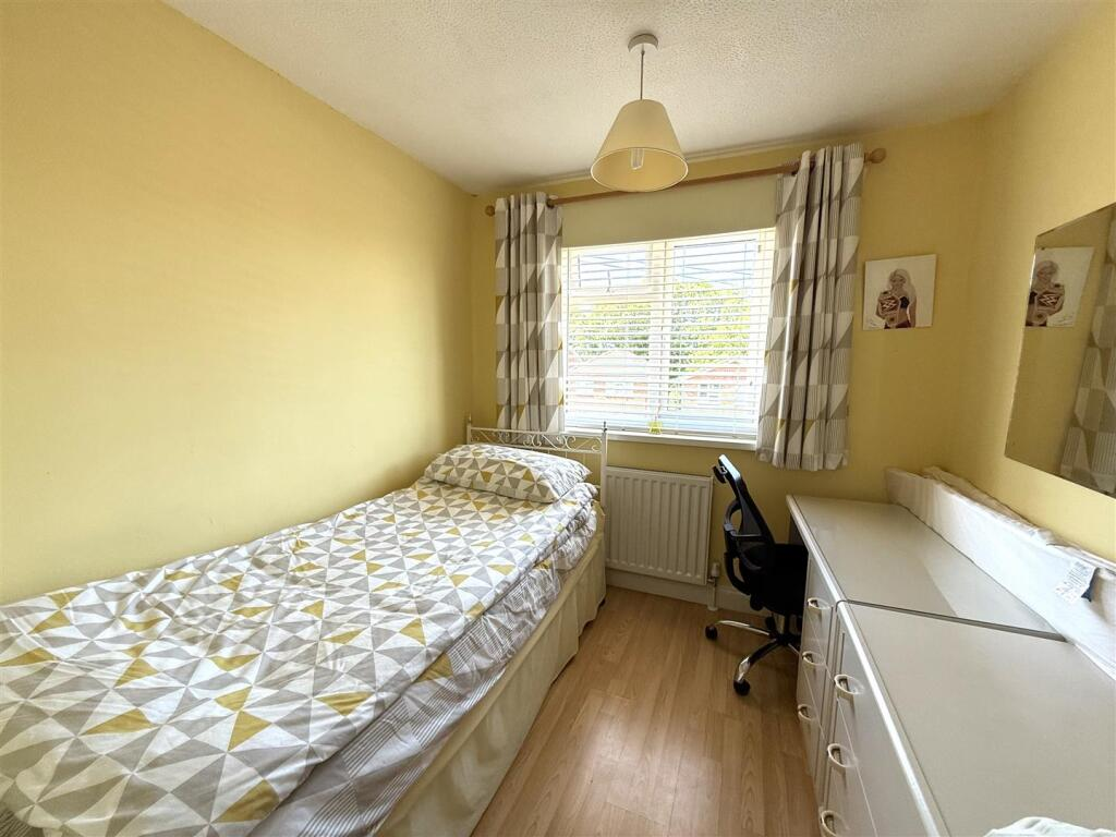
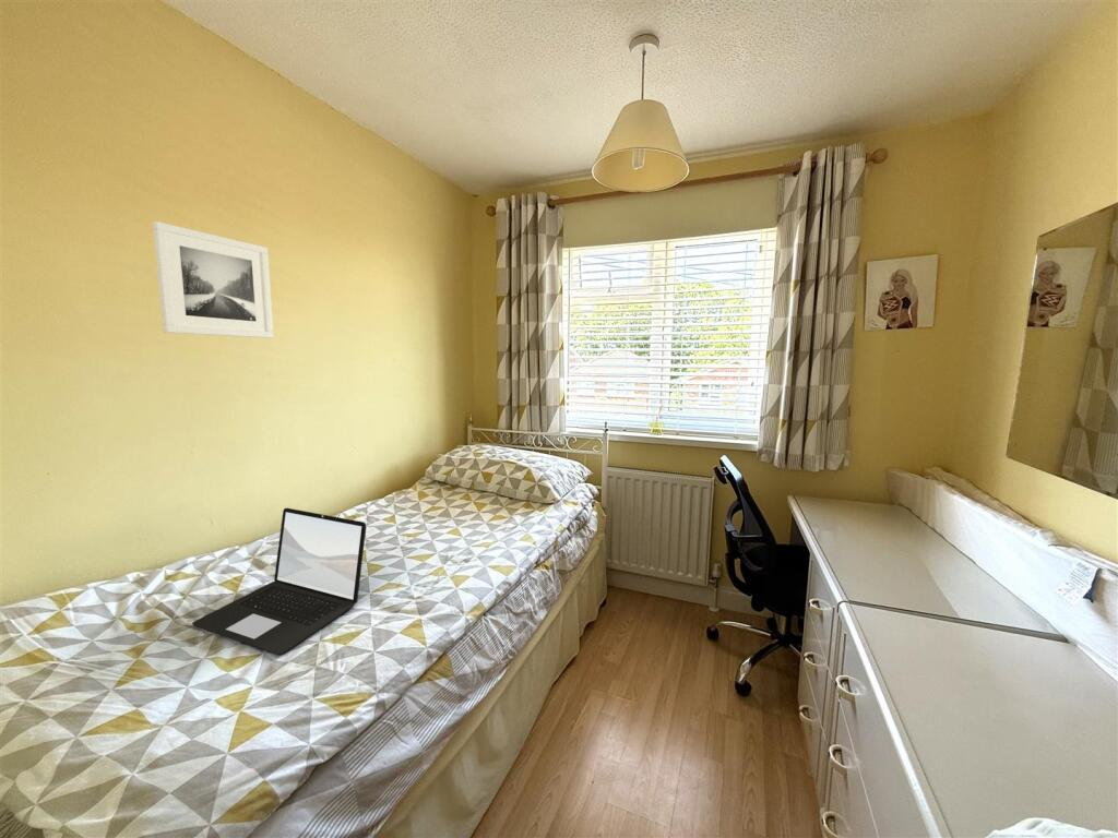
+ laptop [191,507,367,656]
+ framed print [152,220,274,339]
